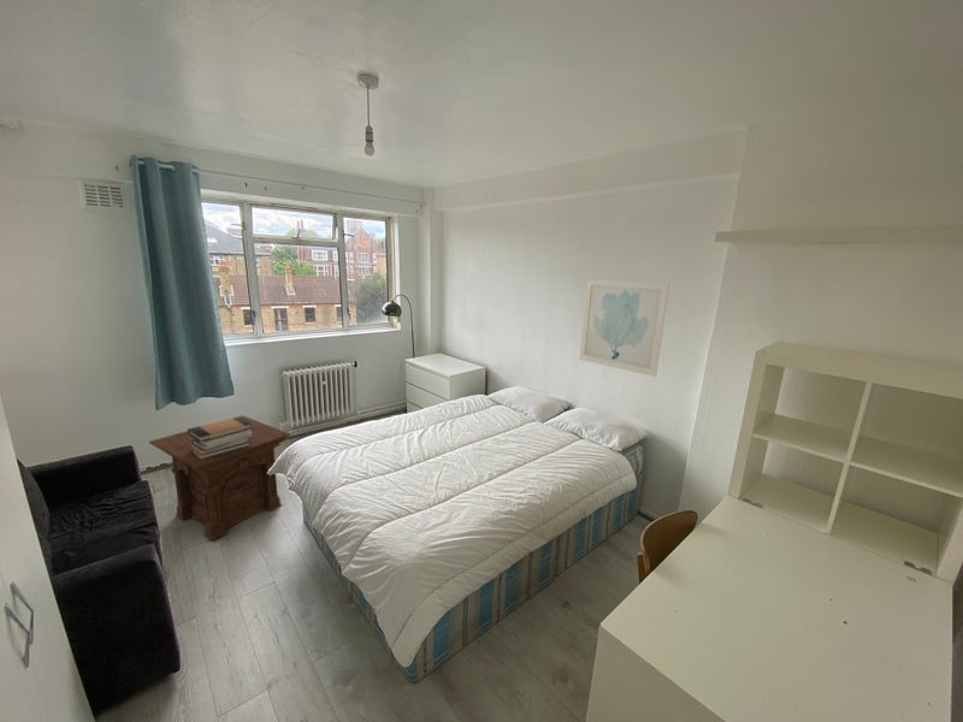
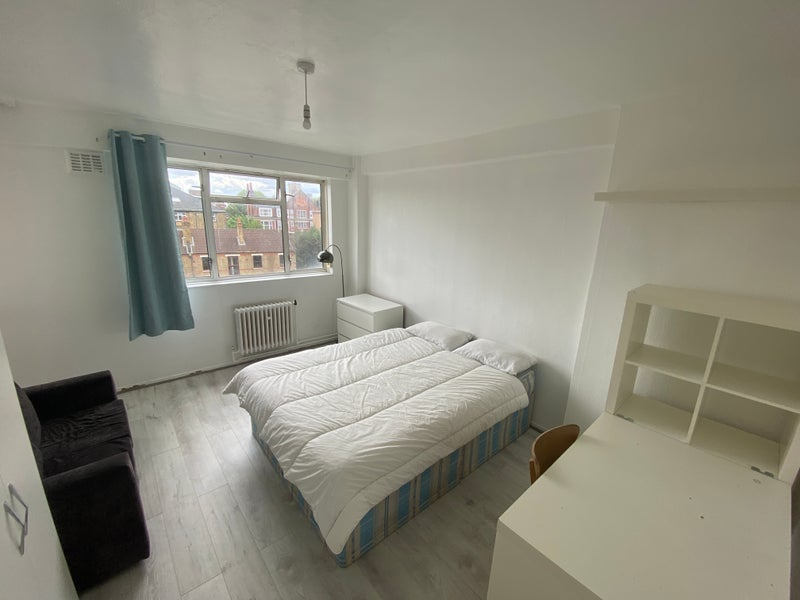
- wall art [579,278,670,378]
- side table [148,415,291,542]
- book stack [187,415,253,460]
